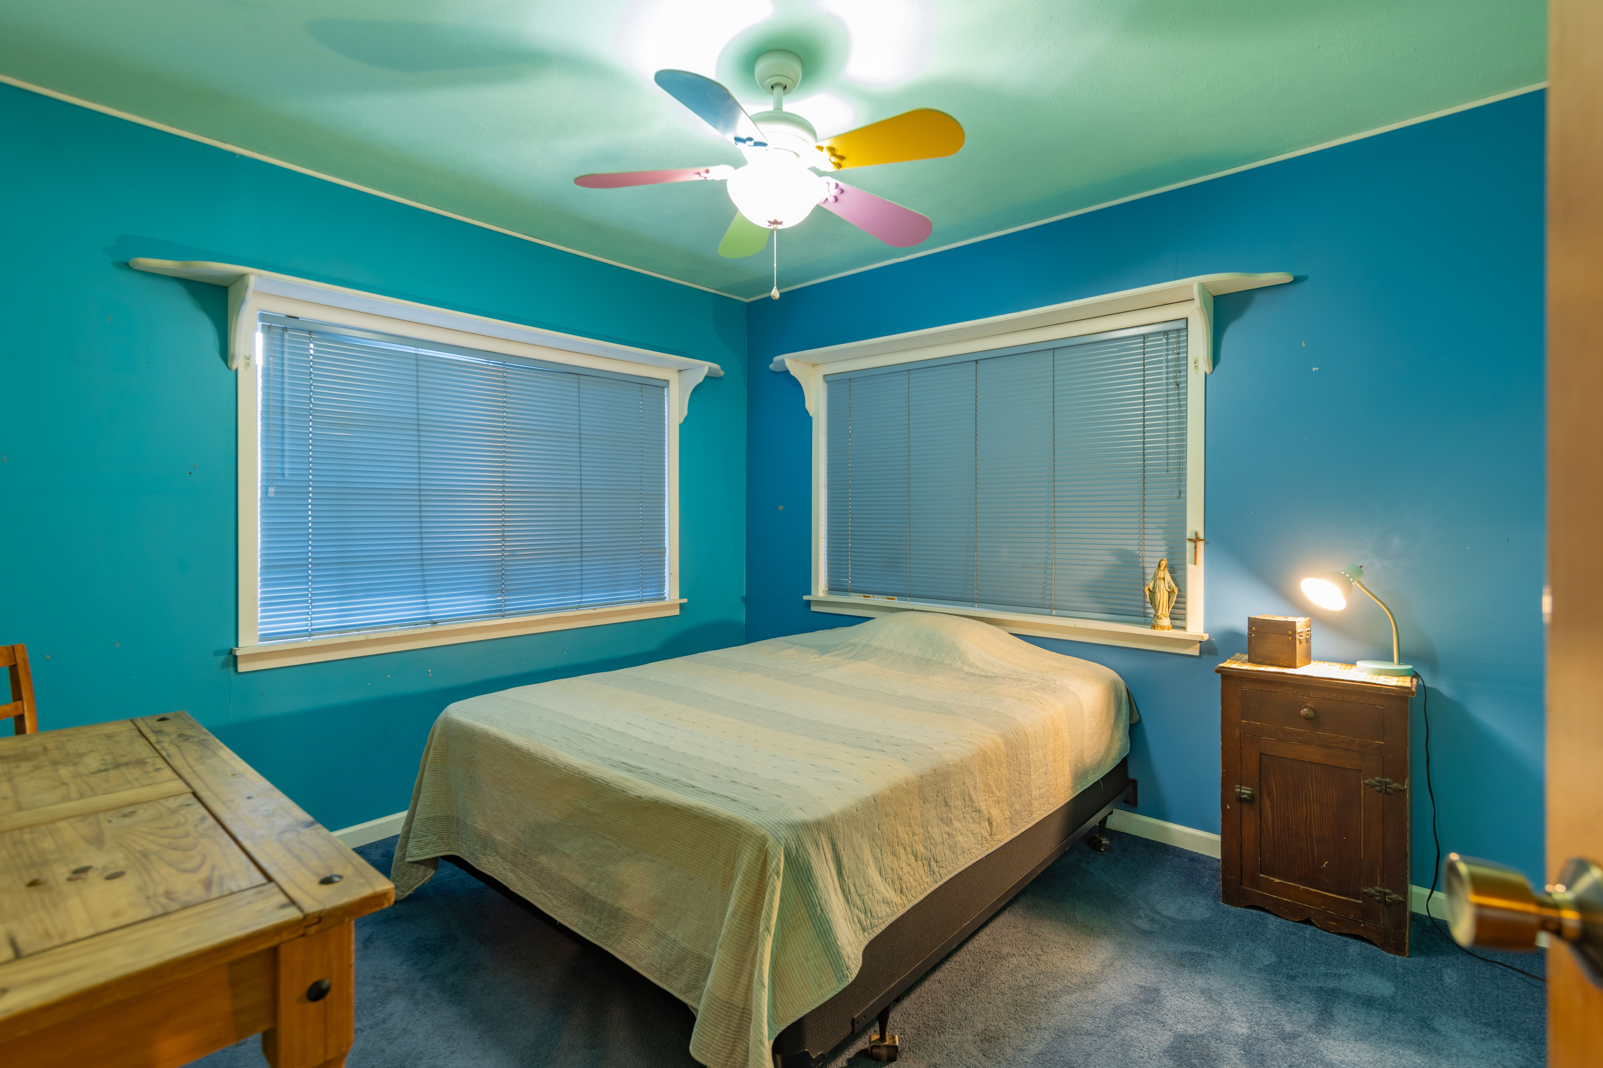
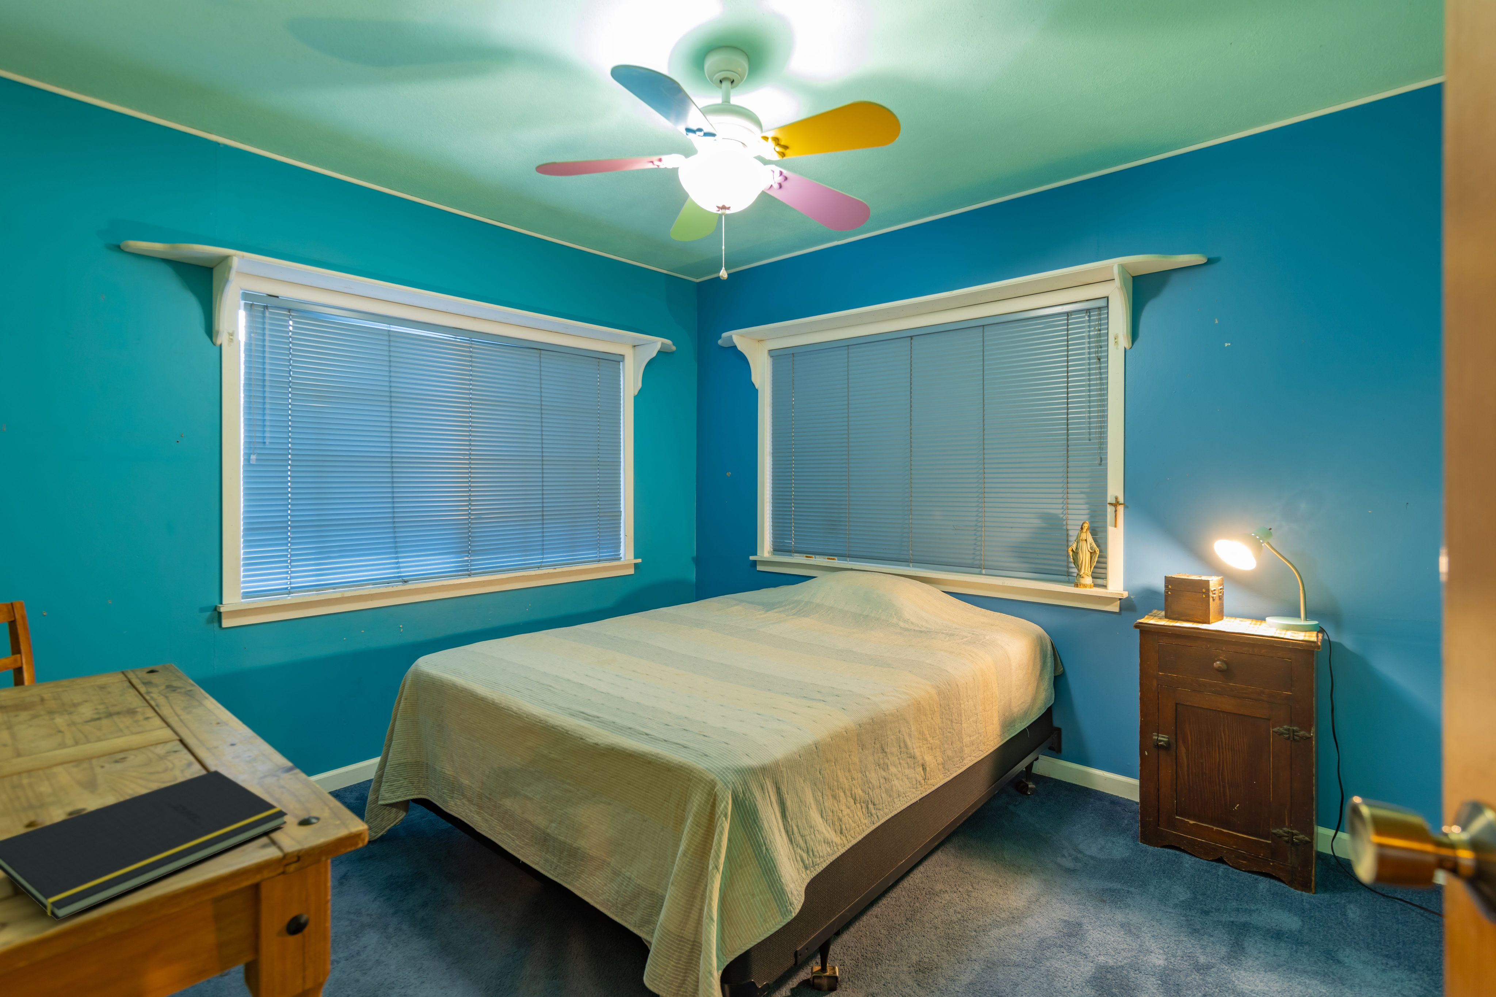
+ notepad [0,770,288,921]
